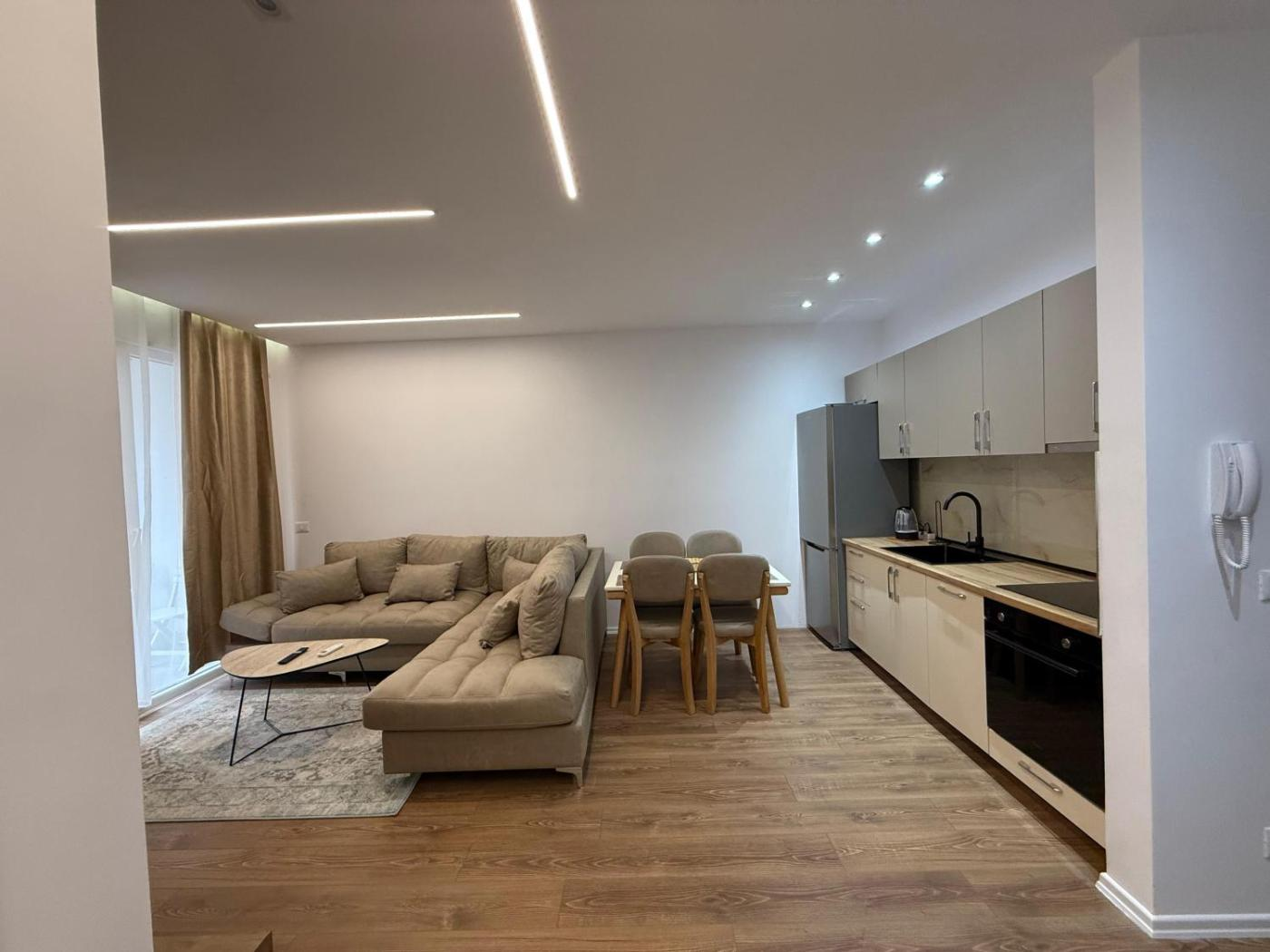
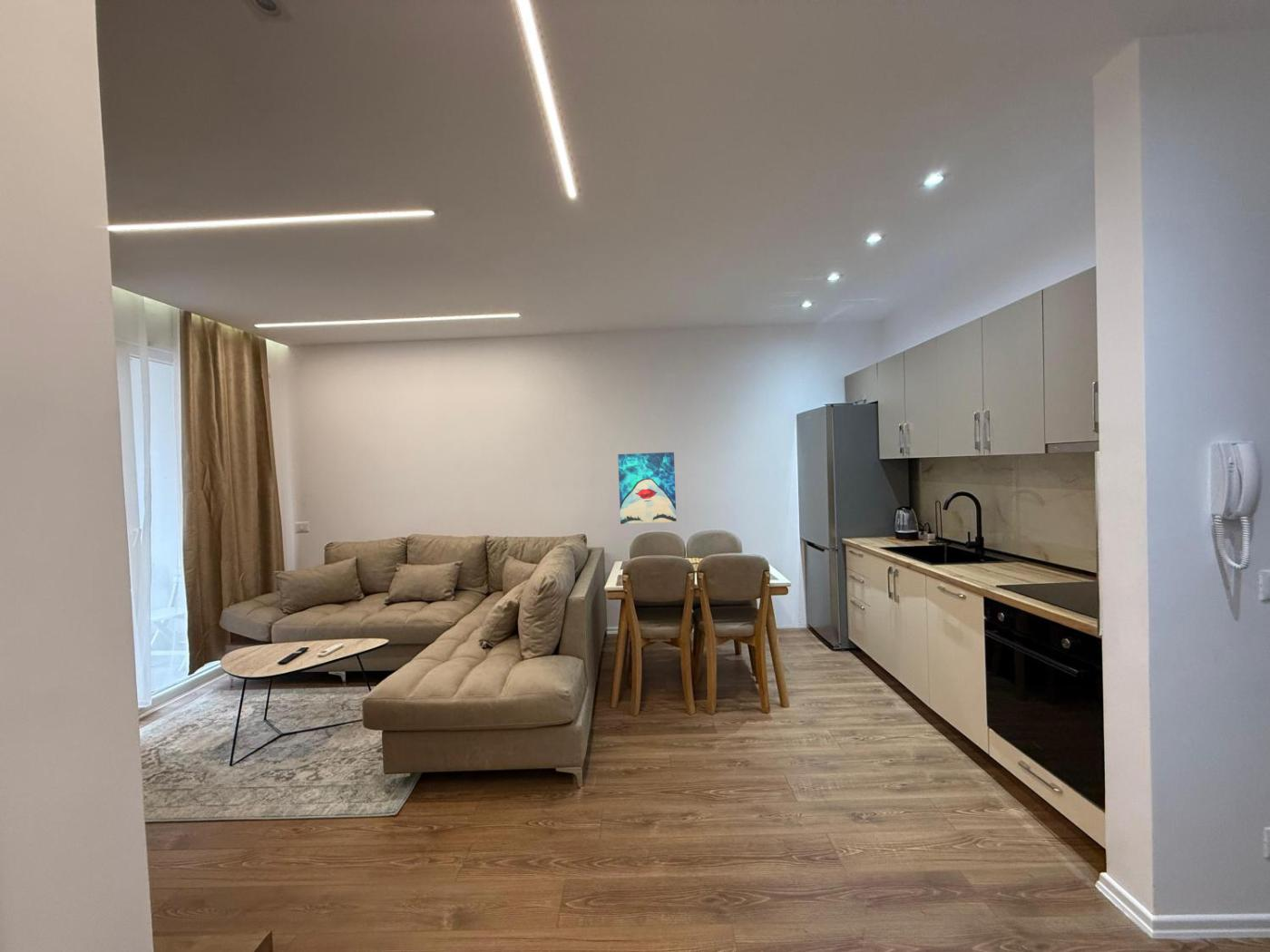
+ wall art [617,452,678,525]
